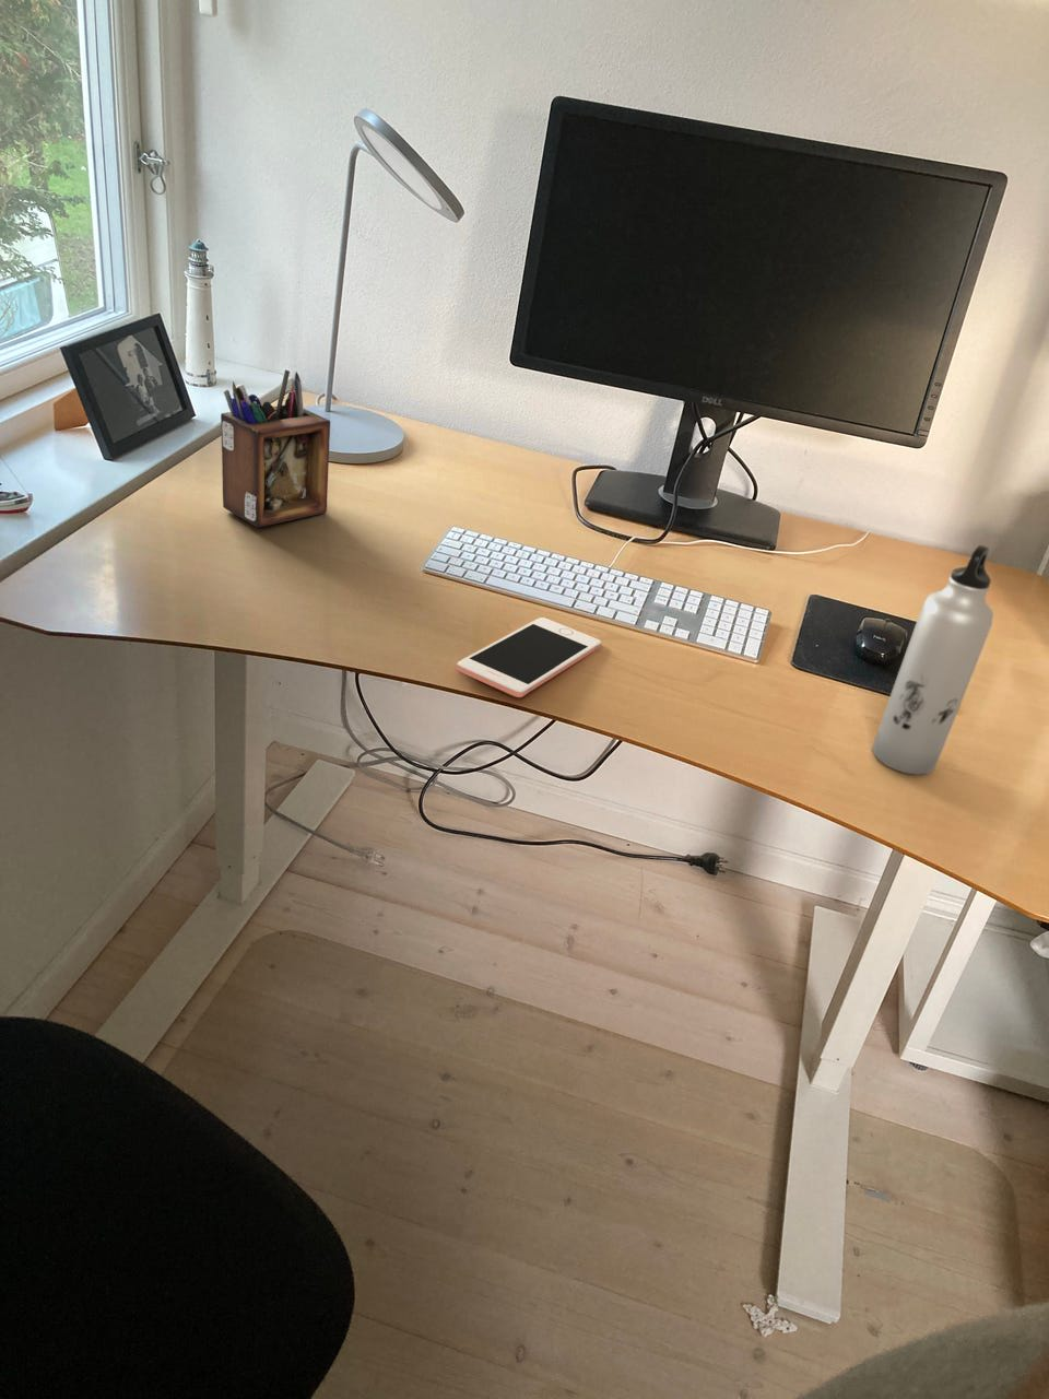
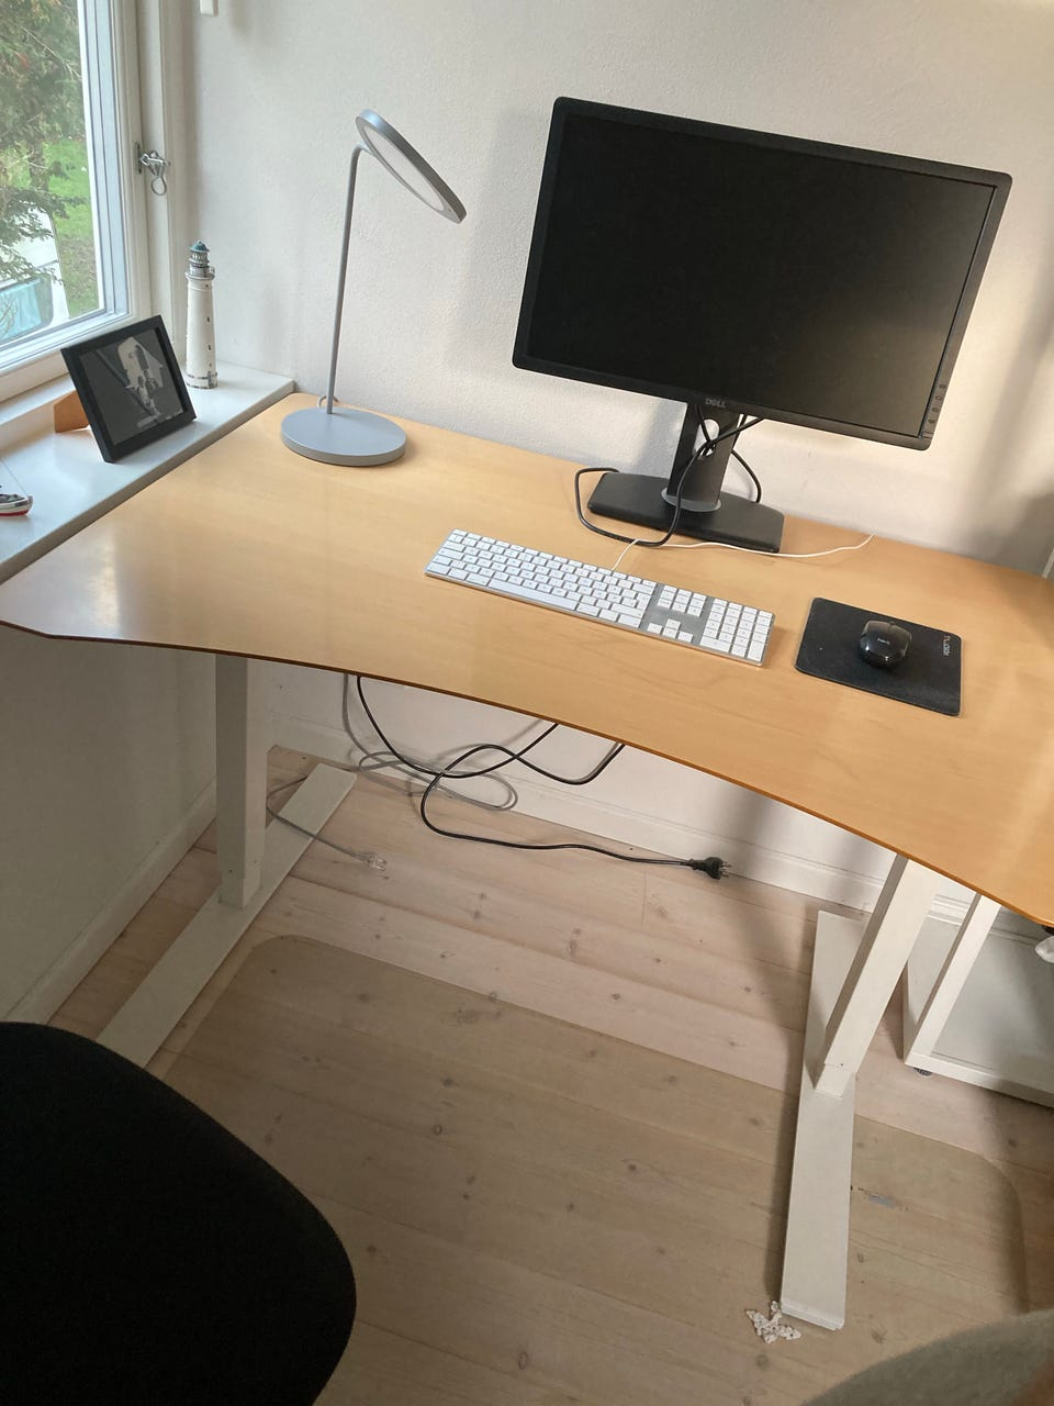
- cell phone [456,617,602,698]
- desk organizer [219,369,331,528]
- water bottle [870,544,994,776]
